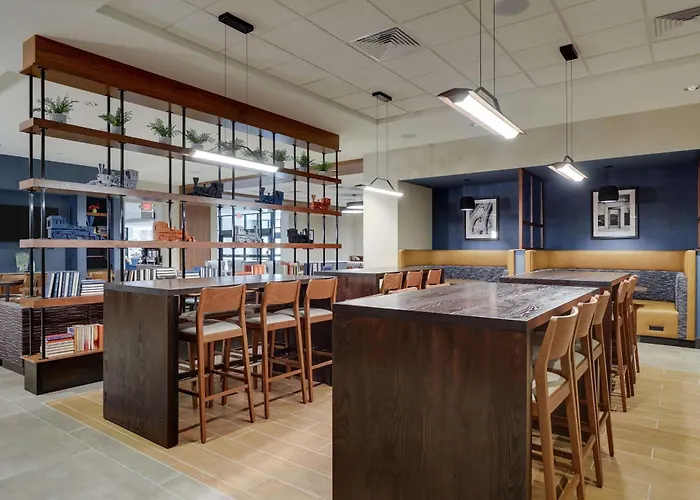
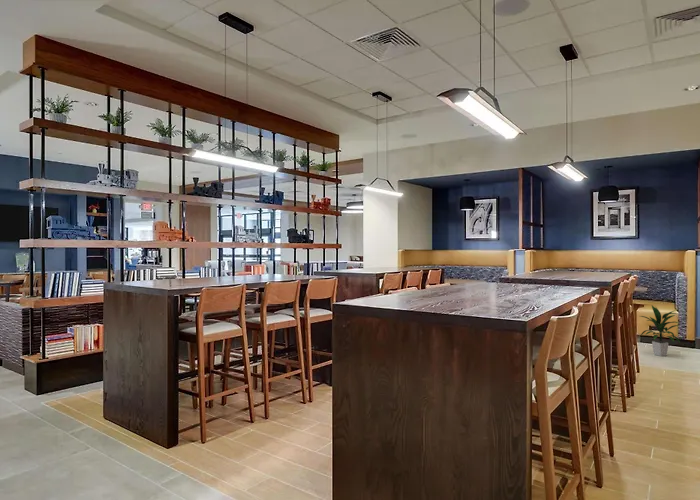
+ indoor plant [640,305,681,357]
